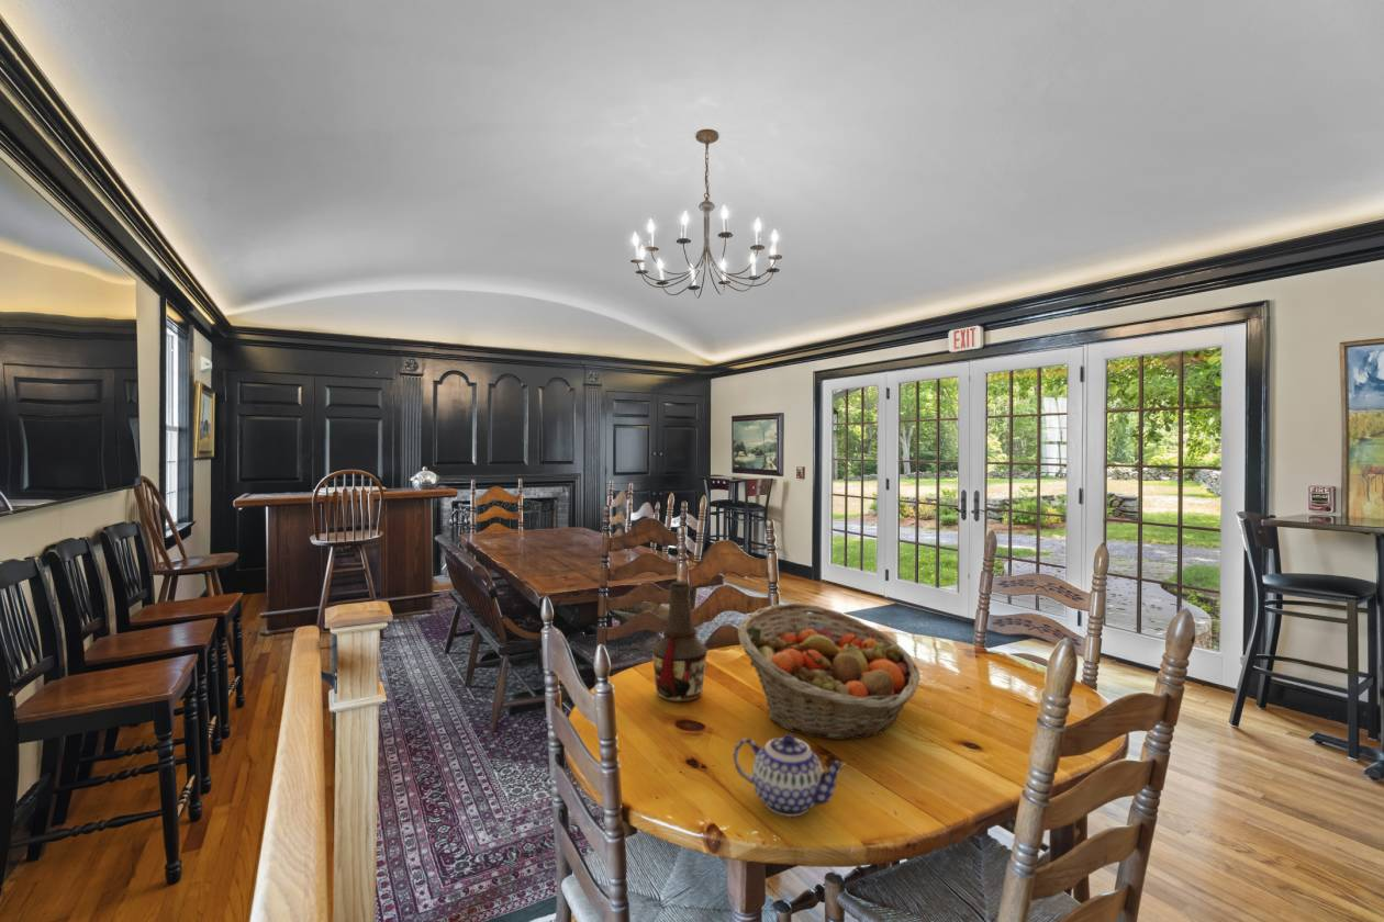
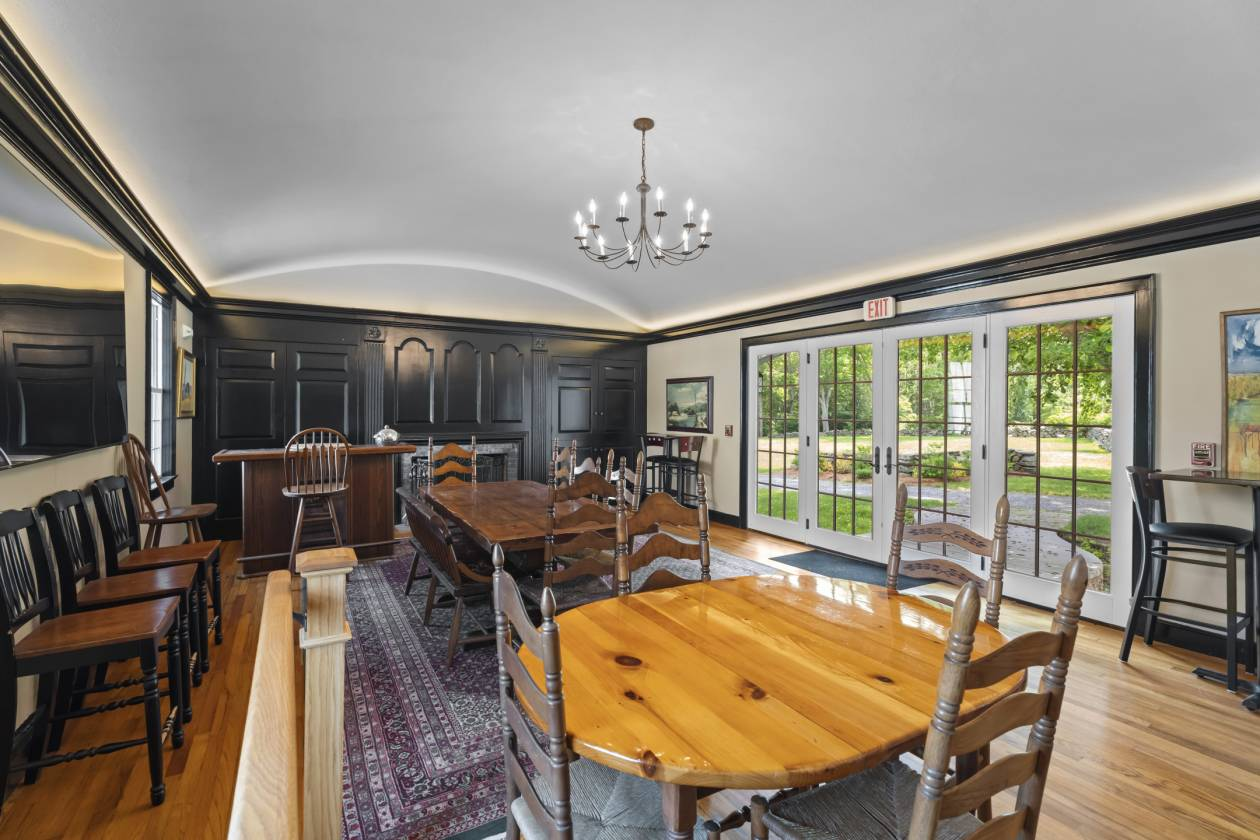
- fruit basket [737,601,920,741]
- teapot [733,732,847,818]
- bottle [650,580,710,704]
